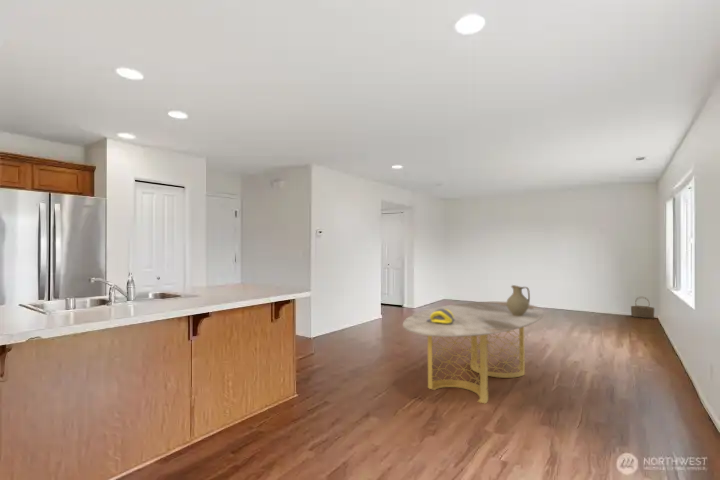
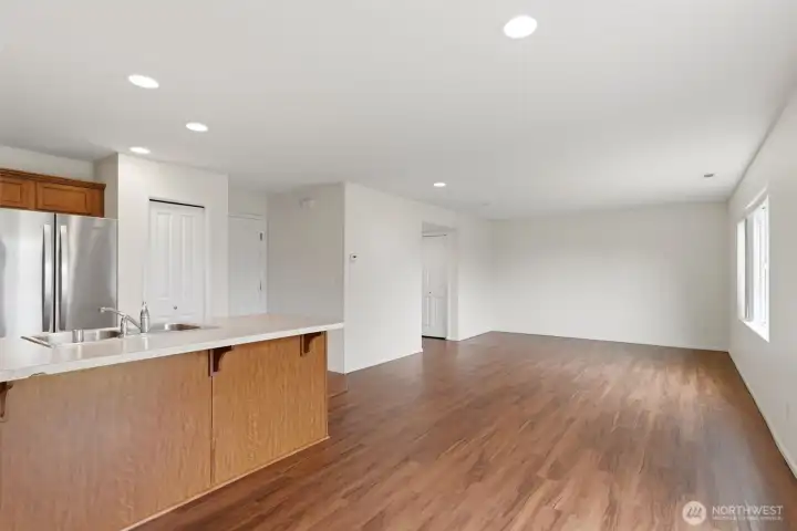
- dining table [402,301,545,405]
- ceramic jug [506,284,531,316]
- banana bunch [427,309,455,325]
- wicker basket [630,296,656,319]
